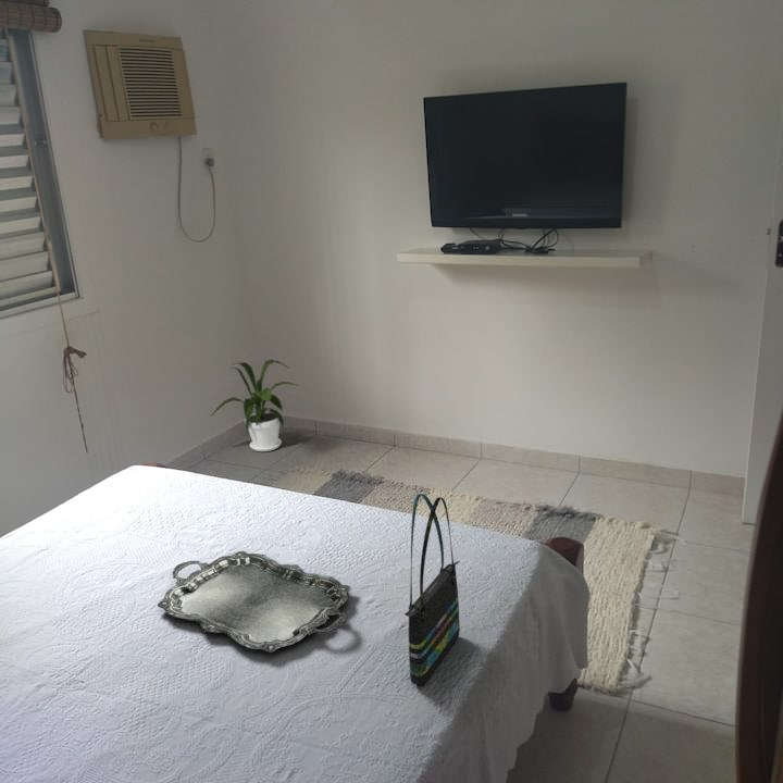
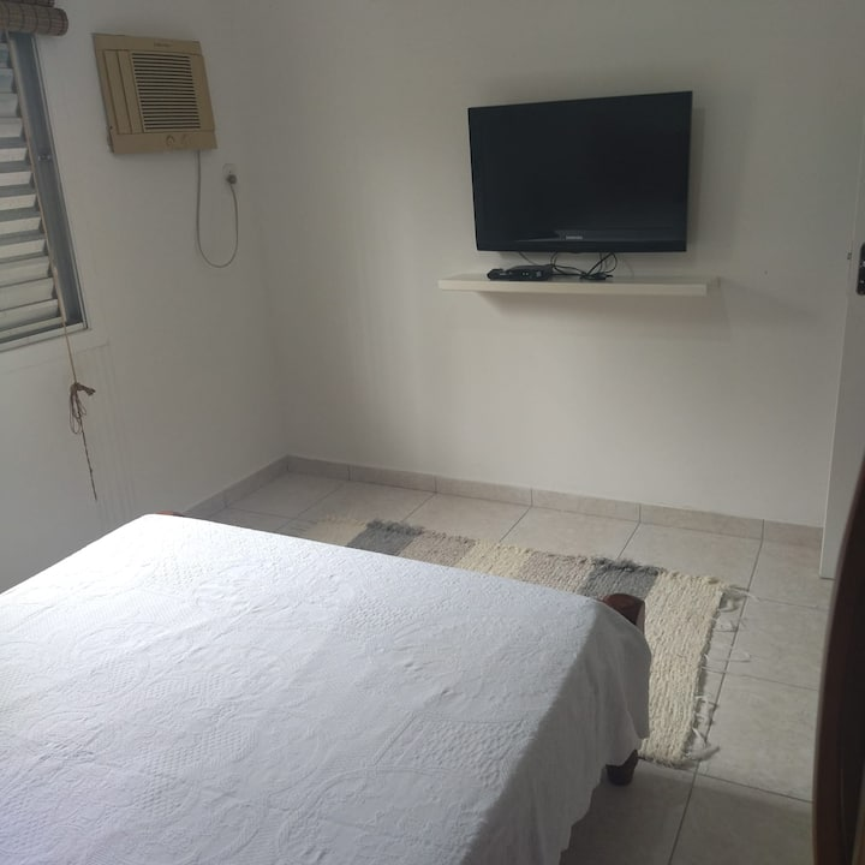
- tote bag [403,493,461,686]
- house plant [209,358,297,452]
- serving tray [157,550,351,654]
